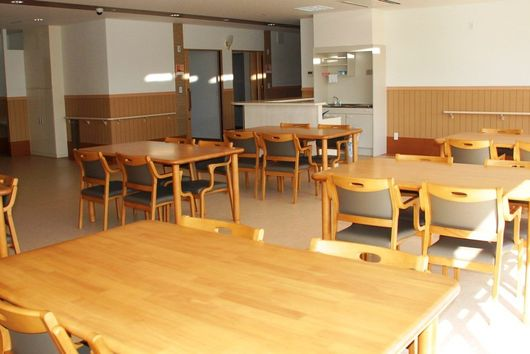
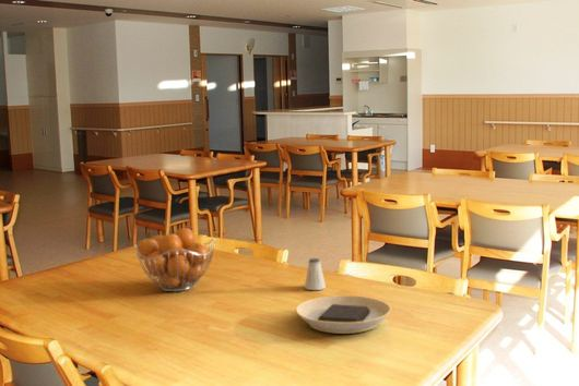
+ saltshaker [304,257,327,291]
+ fruit basket [133,227,216,292]
+ plate [295,294,392,335]
